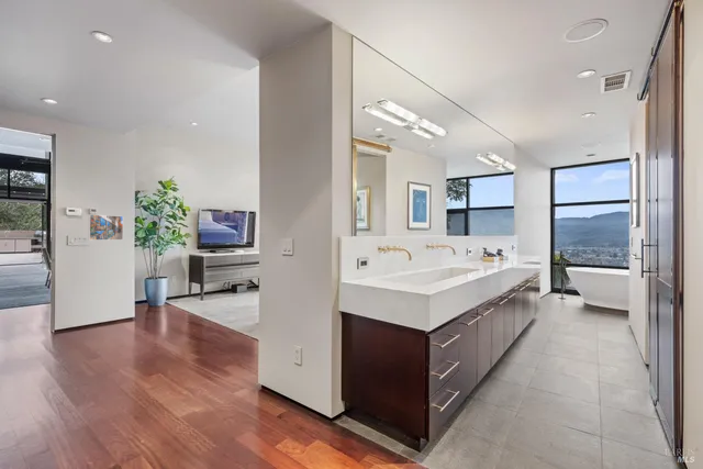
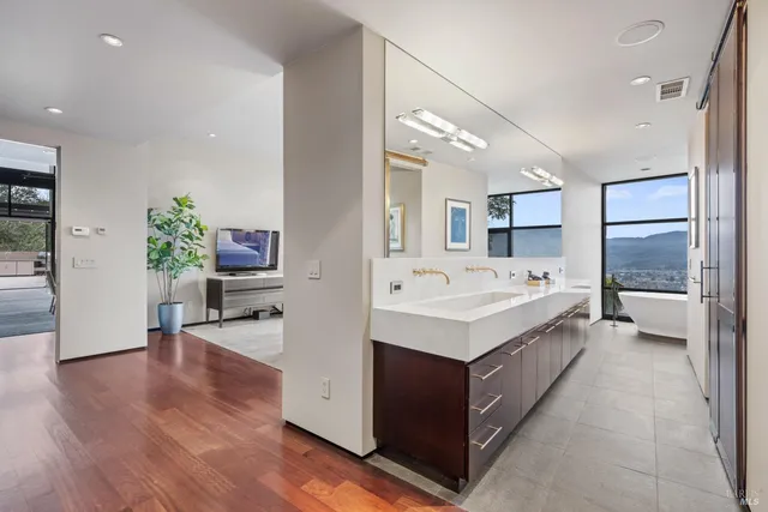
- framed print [88,213,124,242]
